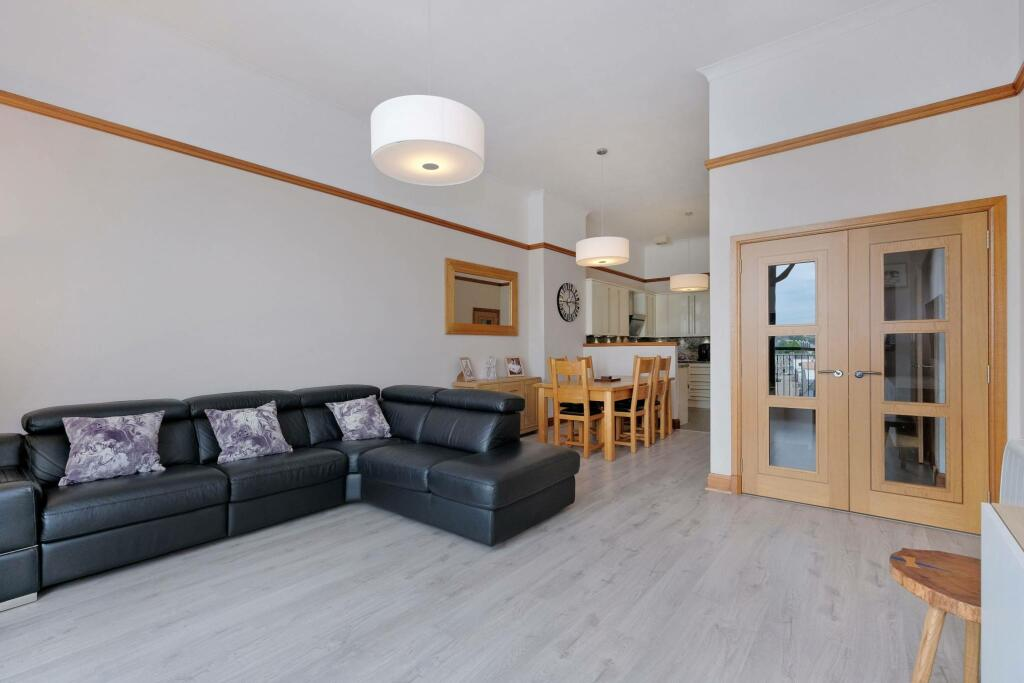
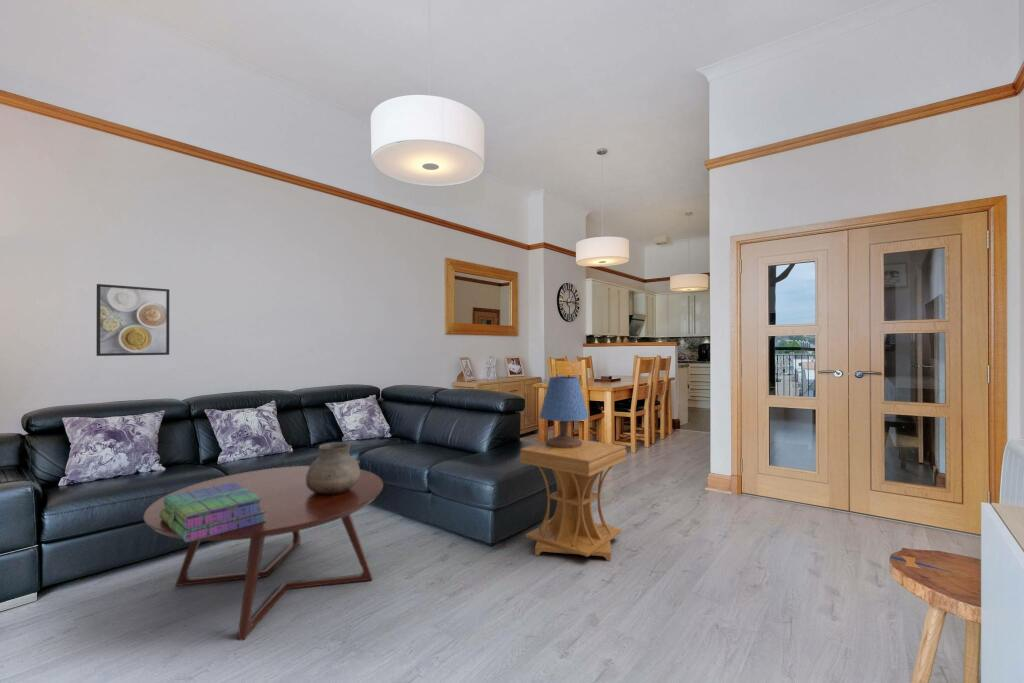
+ coffee table [143,465,384,641]
+ side table [519,438,628,562]
+ vase [306,441,361,494]
+ stack of books [160,482,266,543]
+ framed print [95,283,170,357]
+ table lamp [539,375,590,448]
